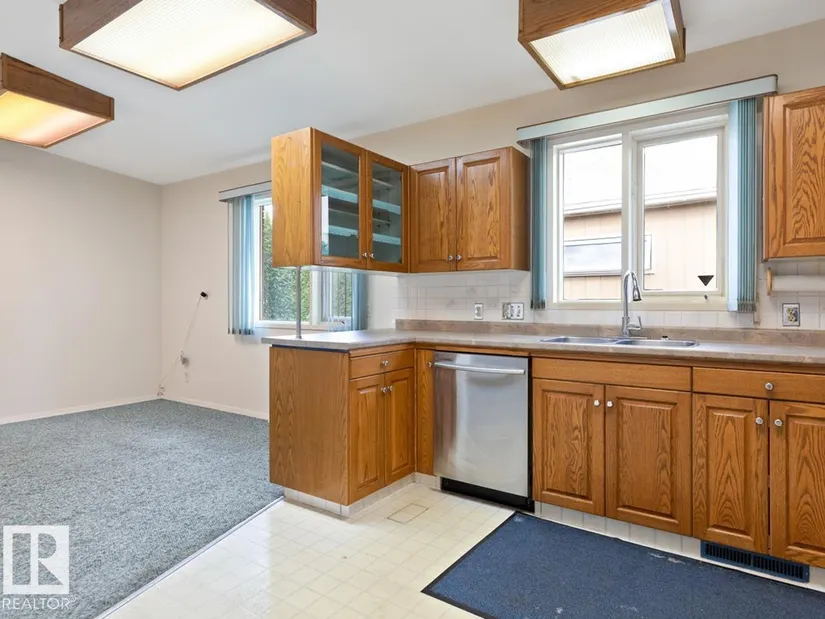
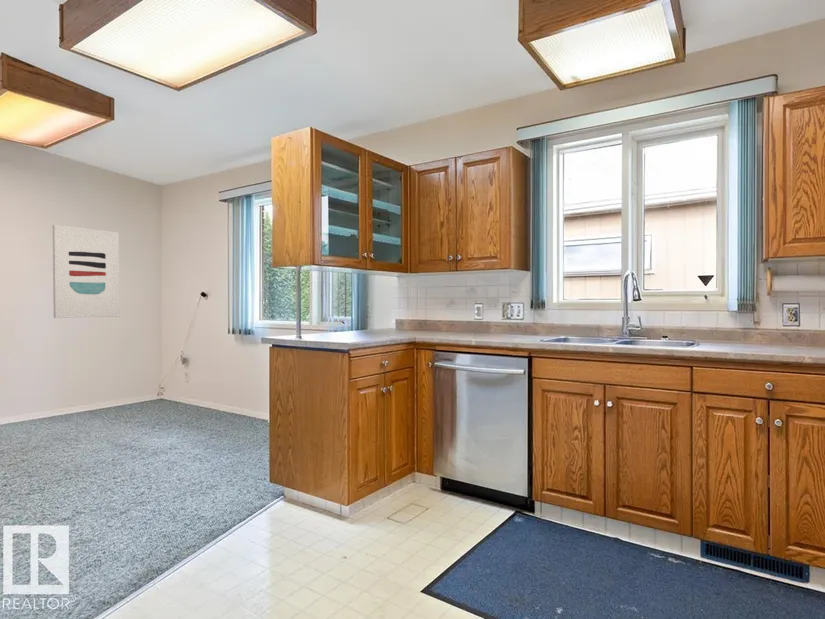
+ wall art [52,224,121,319]
